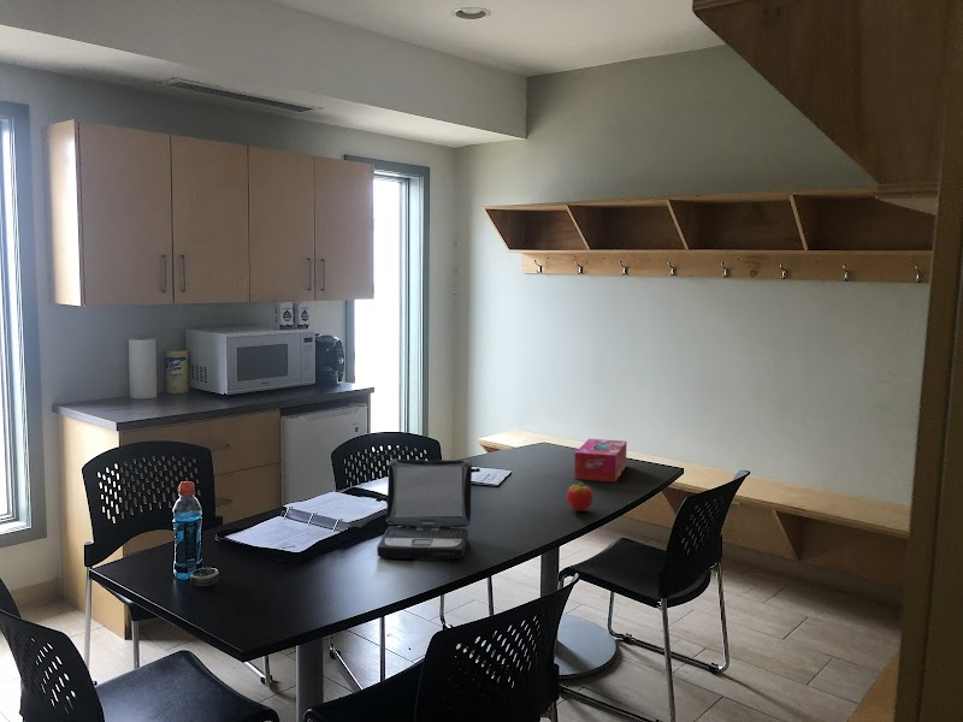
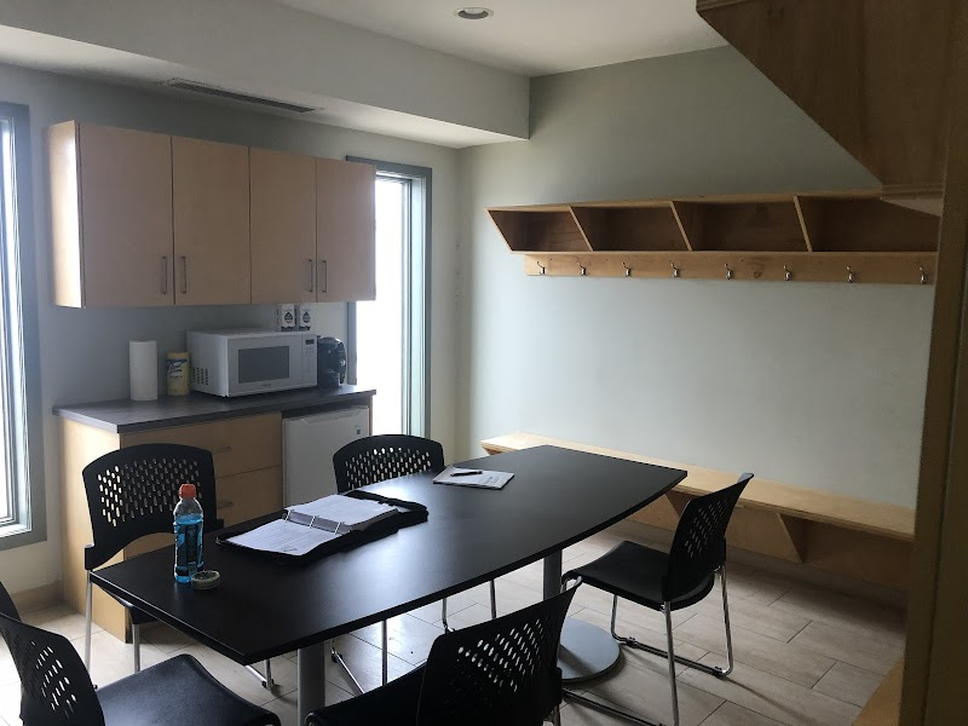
- tissue box [573,438,628,483]
- apple [566,481,593,511]
- laptop [376,458,473,561]
